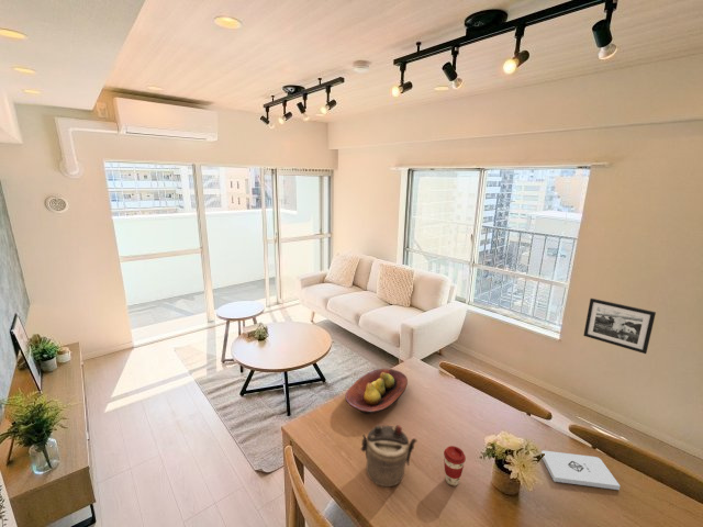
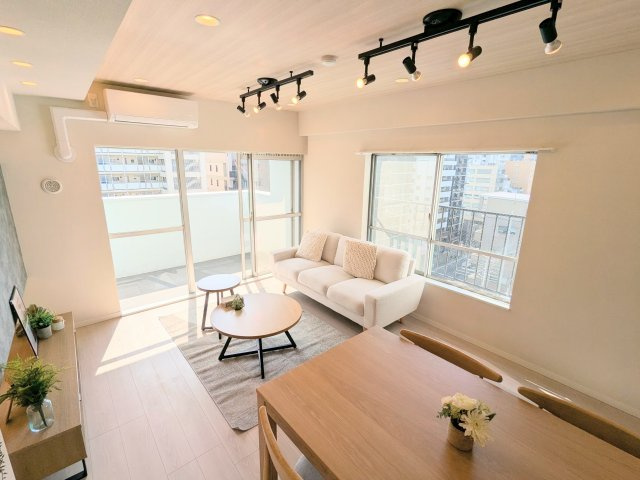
- teapot [359,424,419,487]
- coffee cup [443,445,467,486]
- fruit bowl [344,367,409,415]
- picture frame [582,298,657,355]
- notepad [540,449,621,491]
